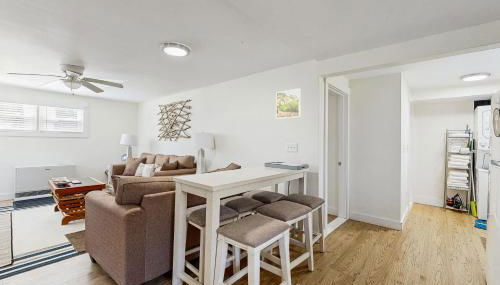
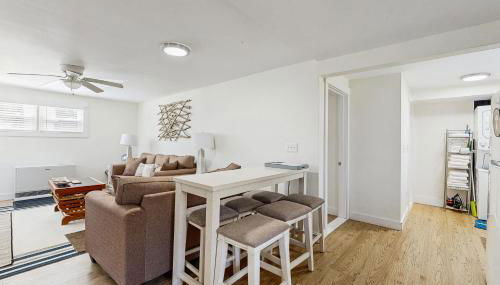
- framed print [275,87,302,120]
